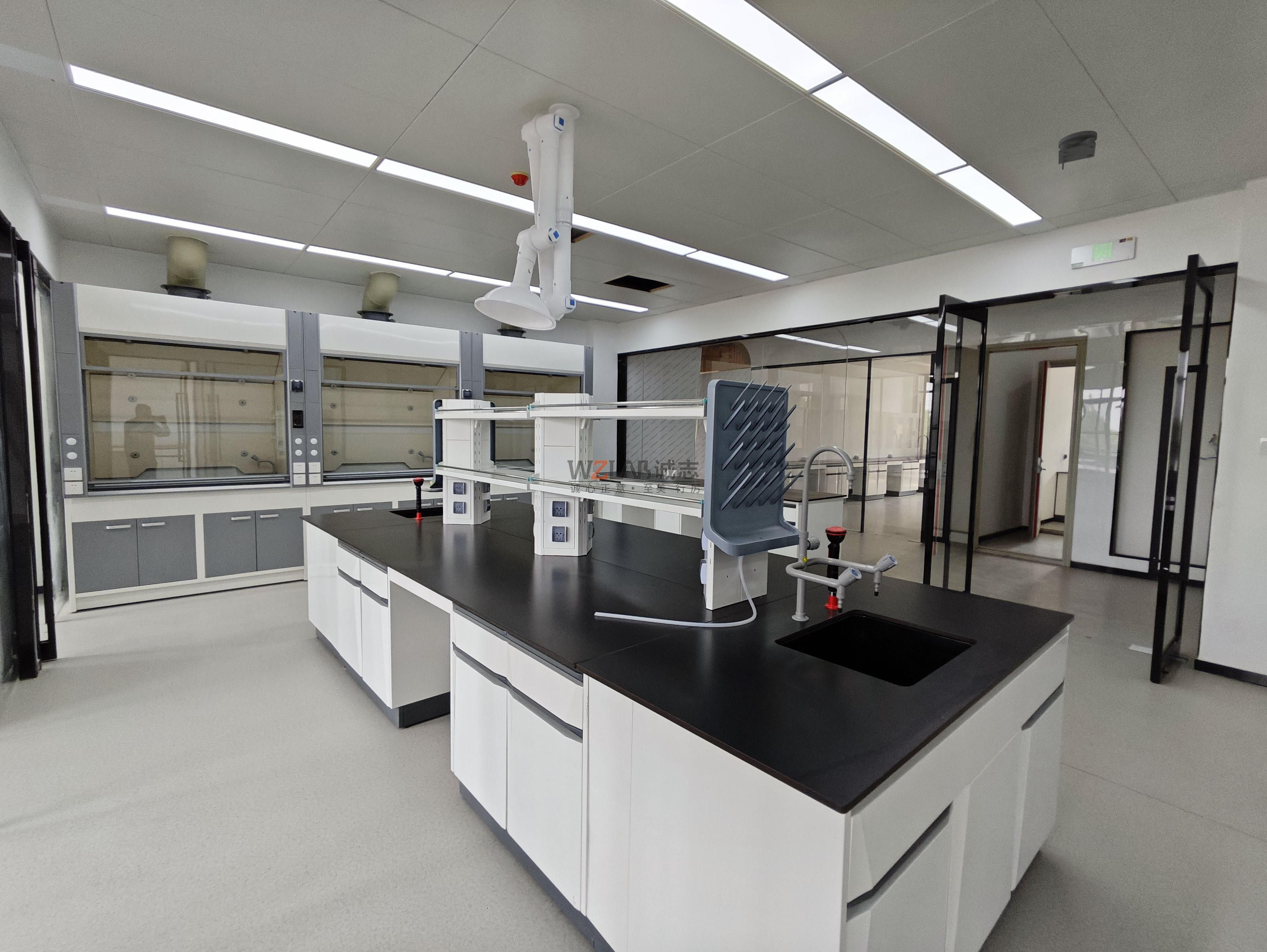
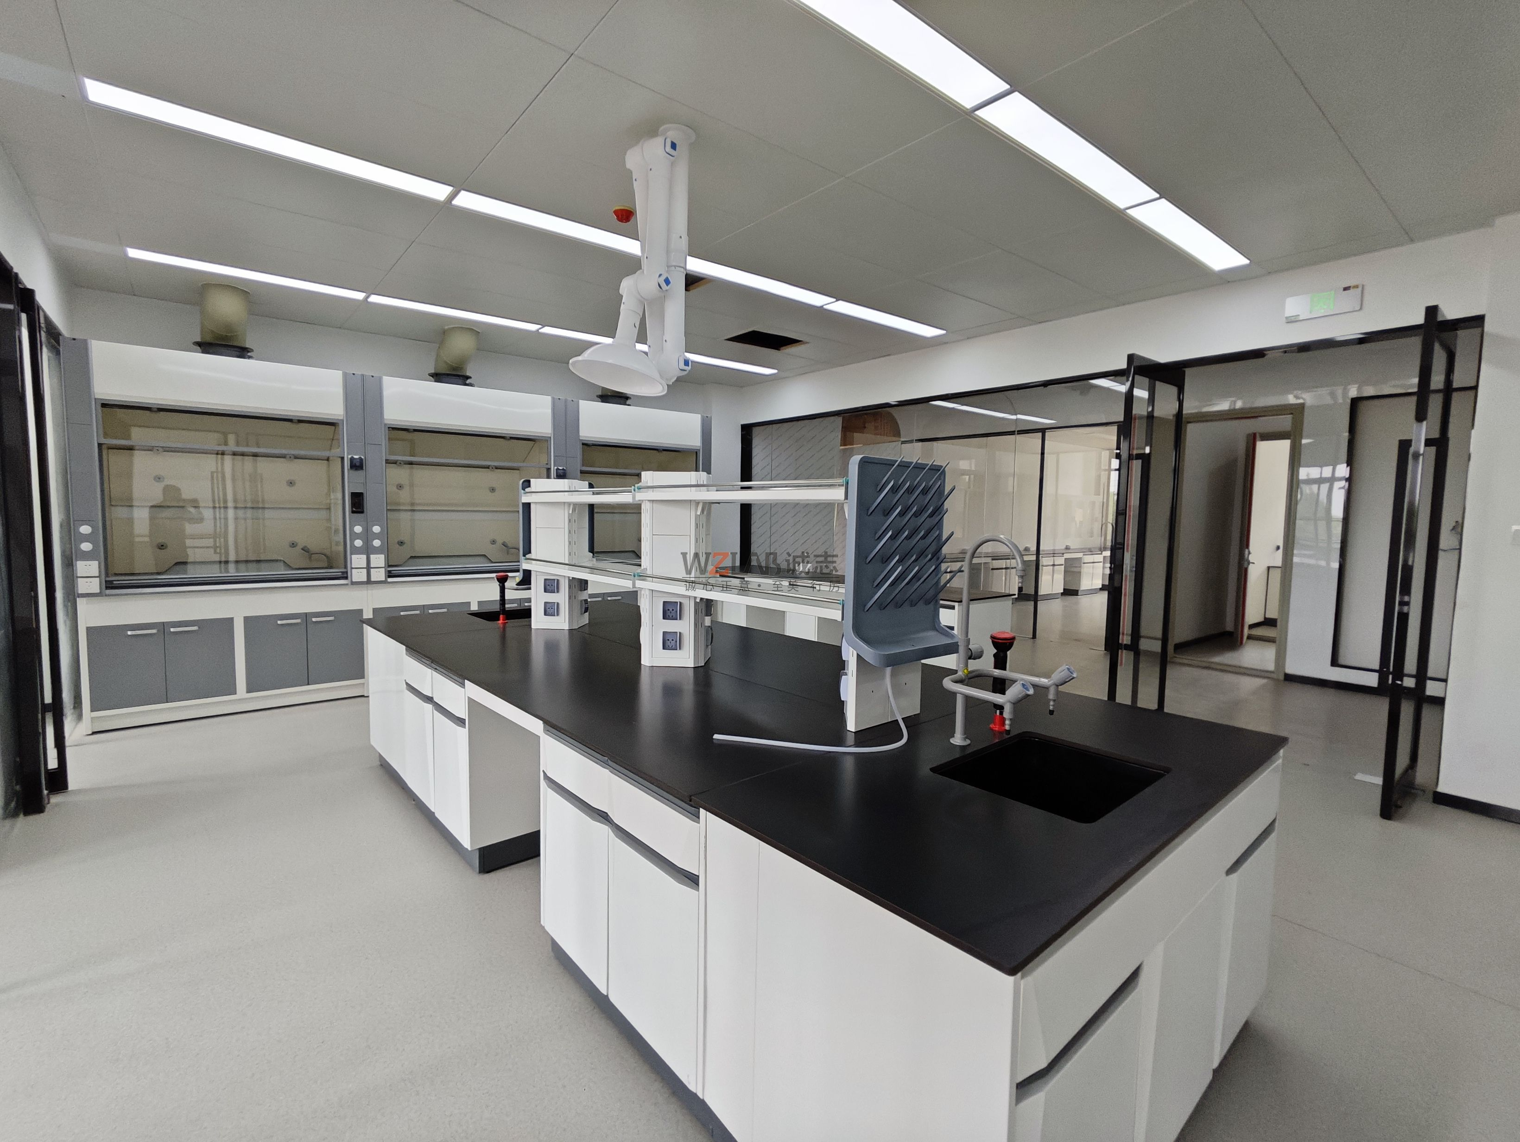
- smoke detector [1058,130,1098,170]
